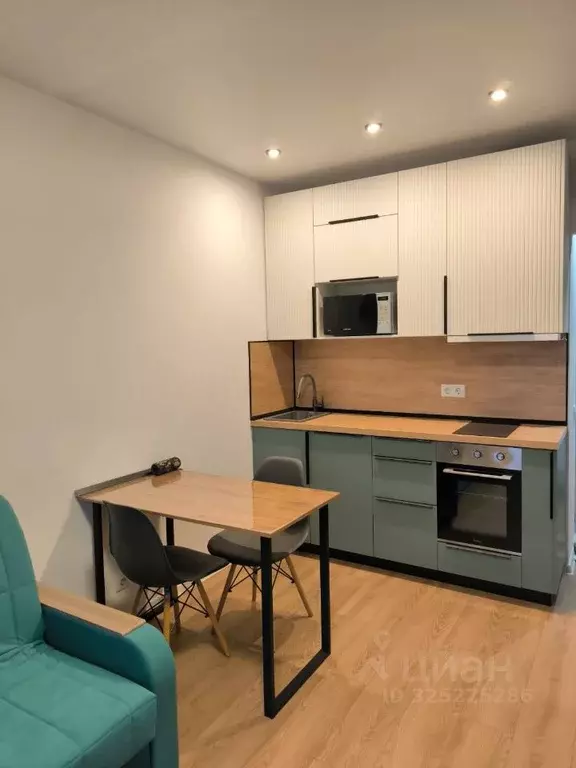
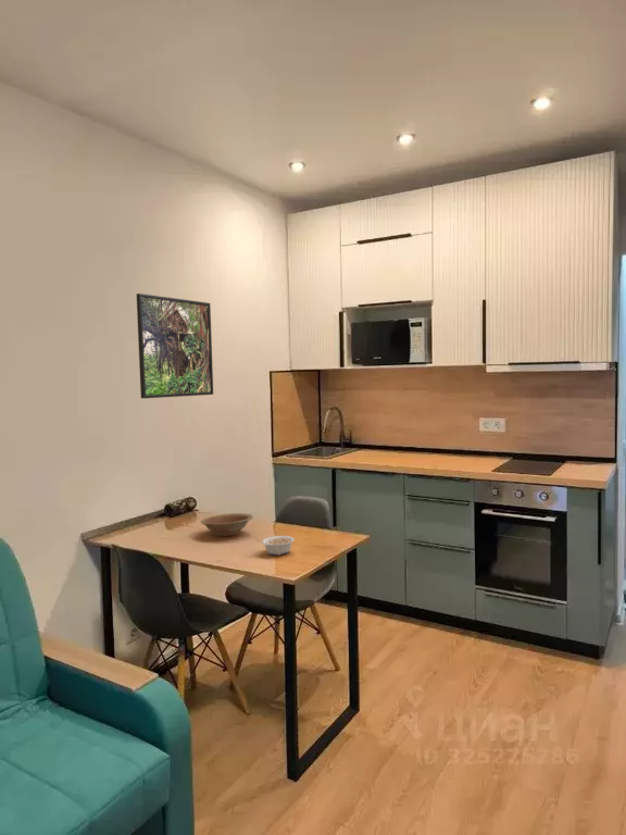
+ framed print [136,292,214,399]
+ bowl [200,512,254,537]
+ legume [254,535,296,557]
